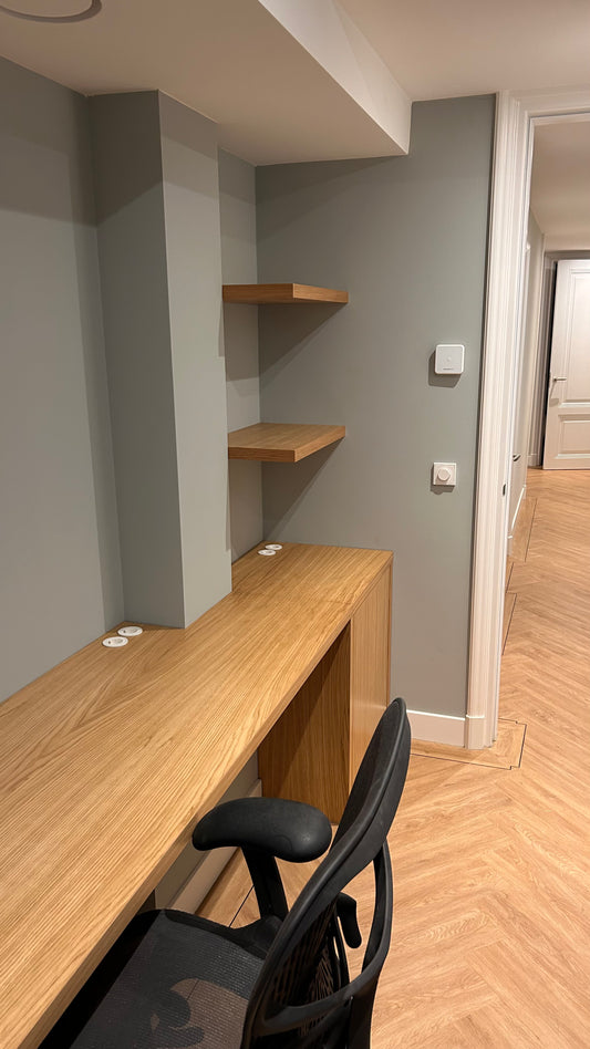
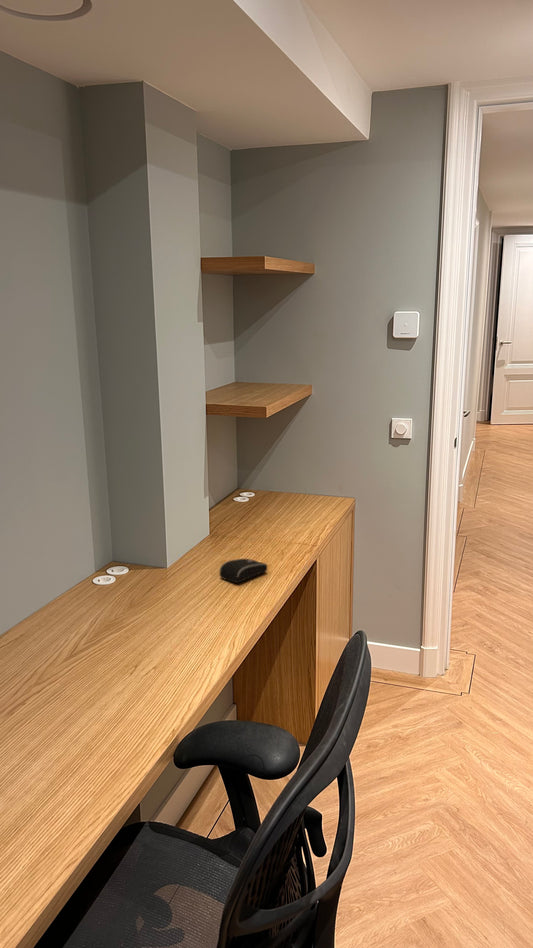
+ computer mouse [219,558,268,584]
